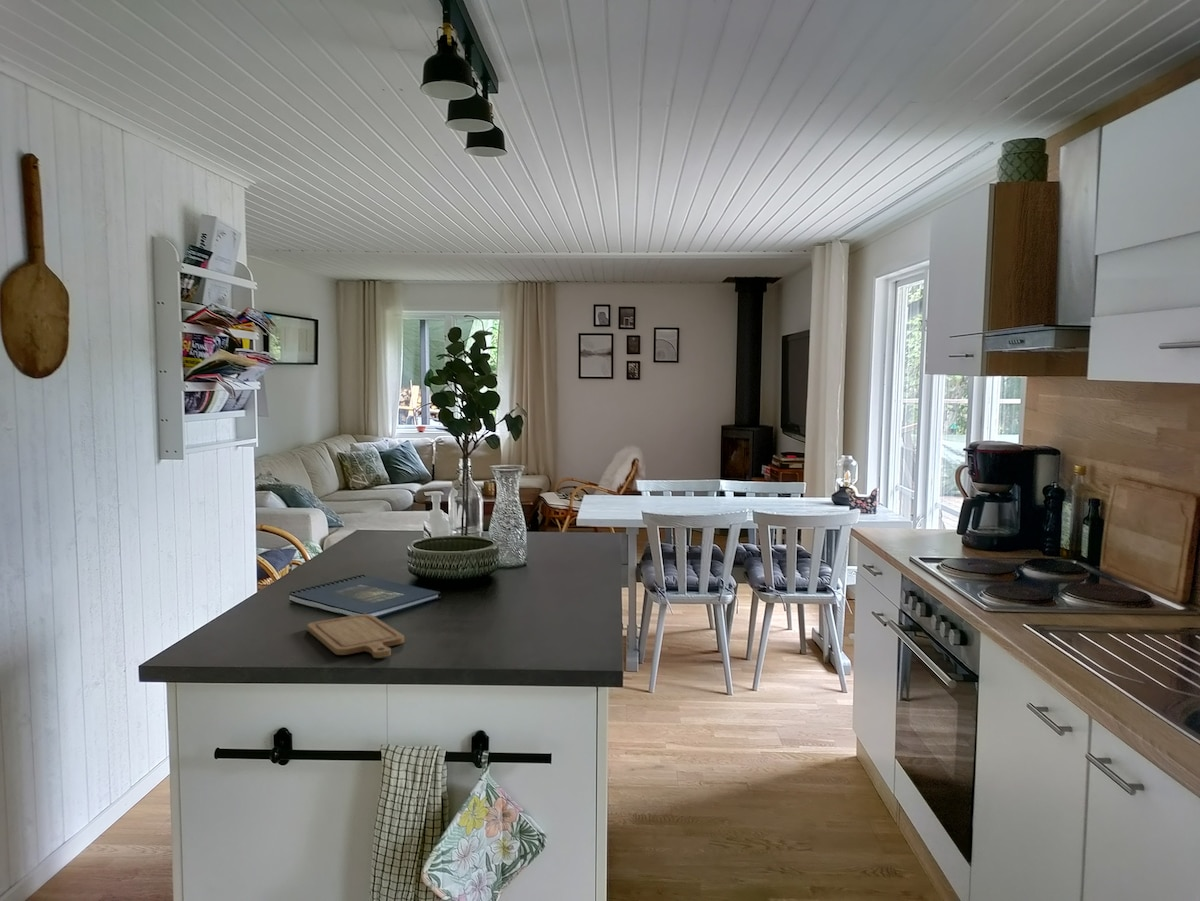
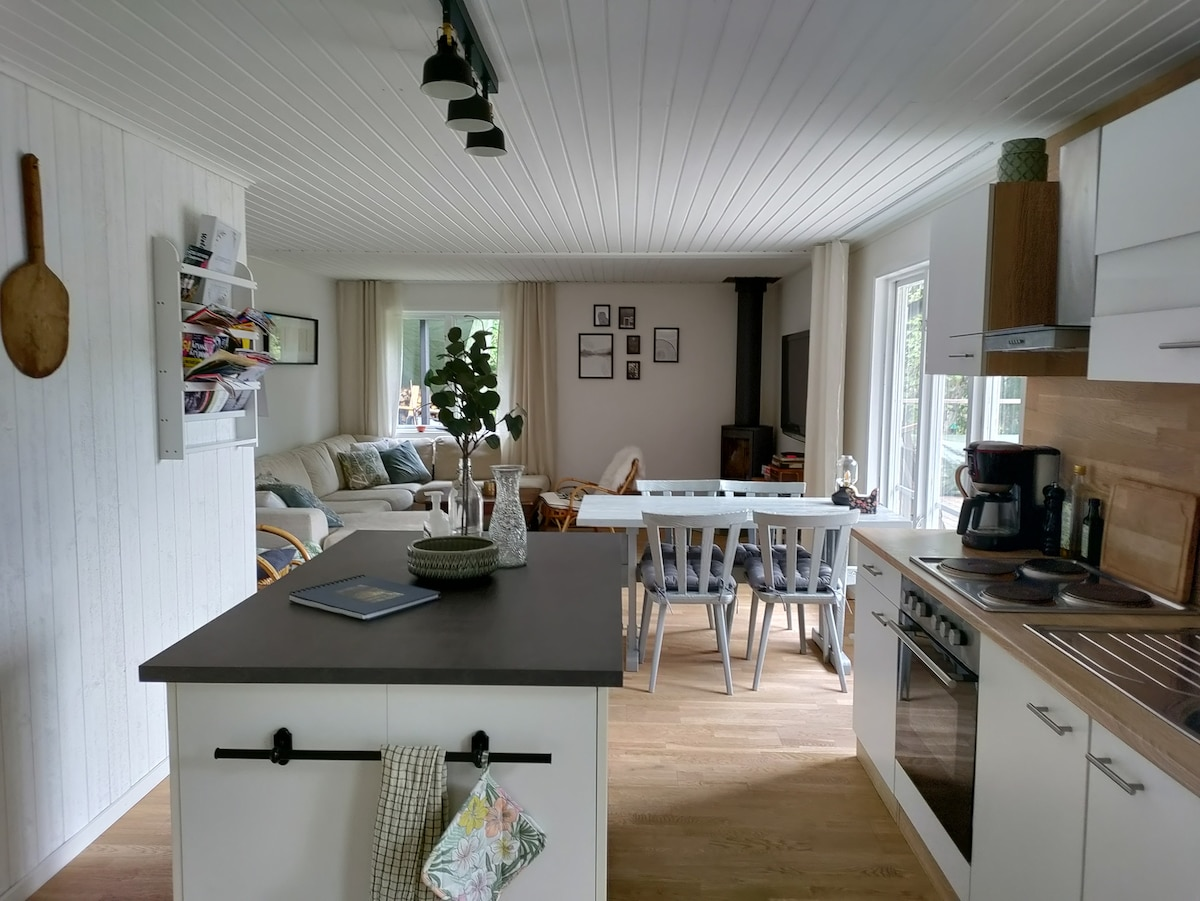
- chopping board [306,613,405,659]
